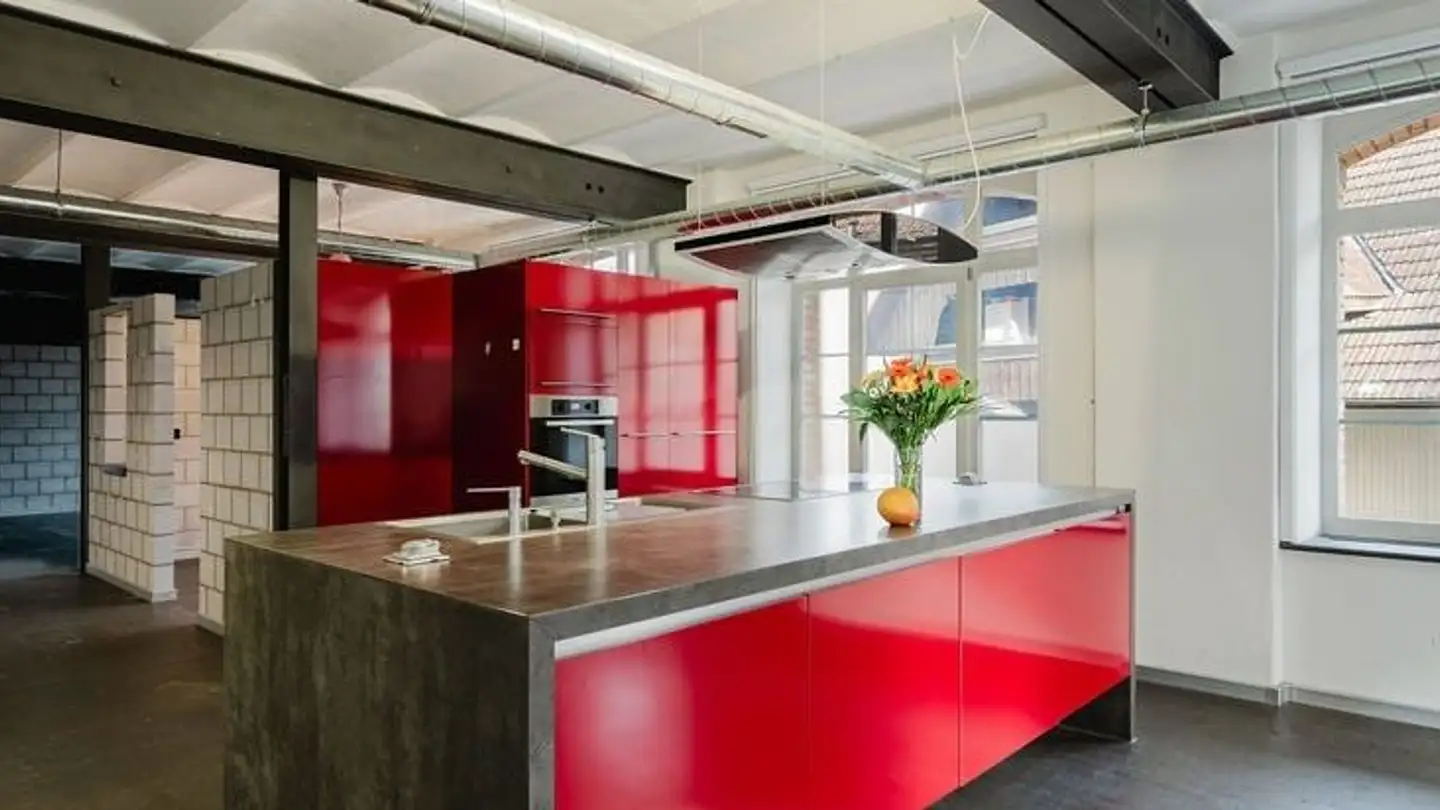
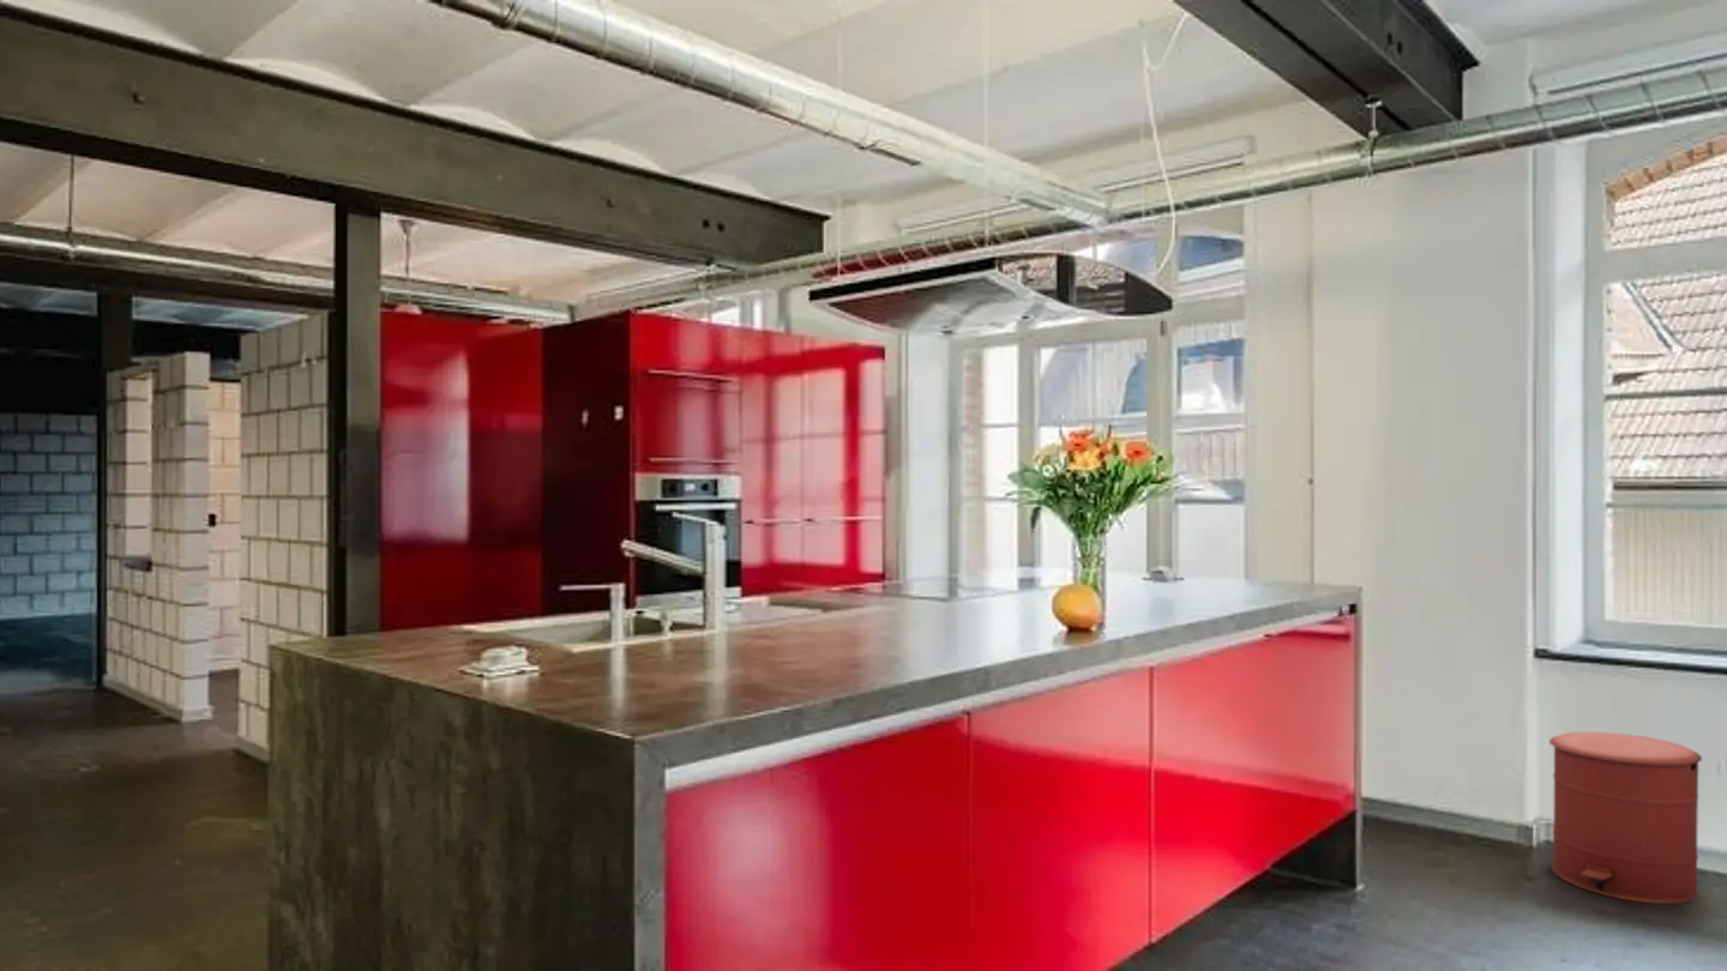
+ trash can [1548,731,1703,905]
